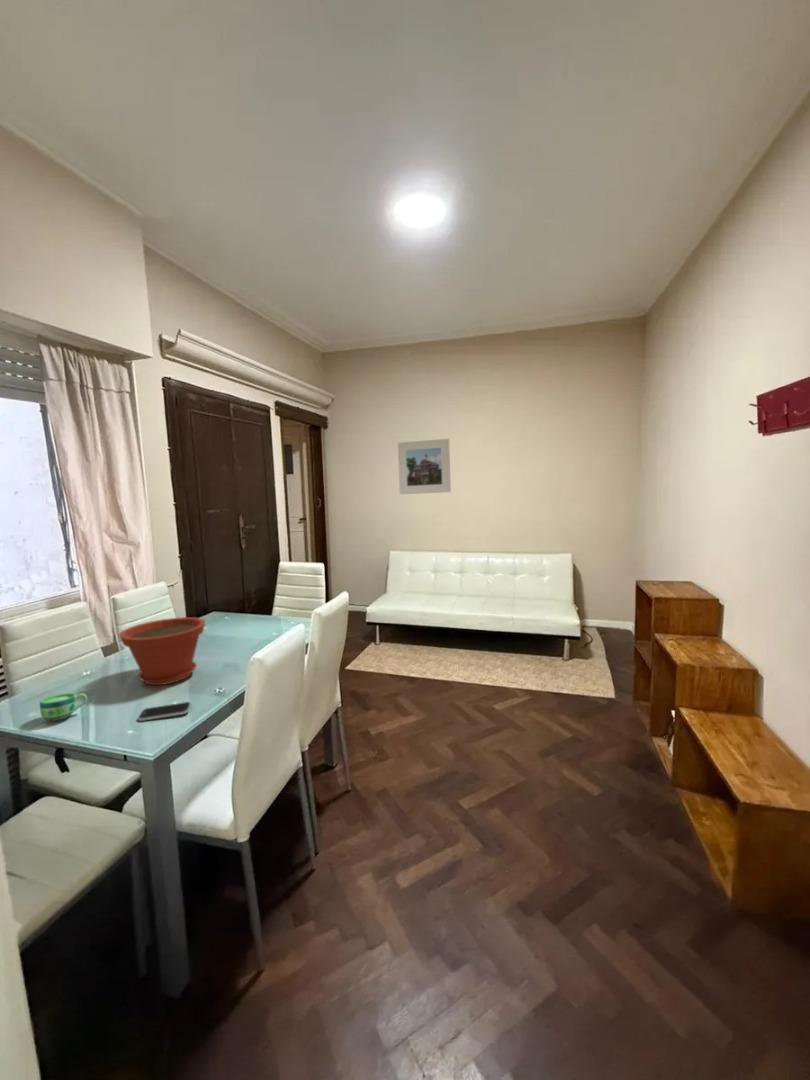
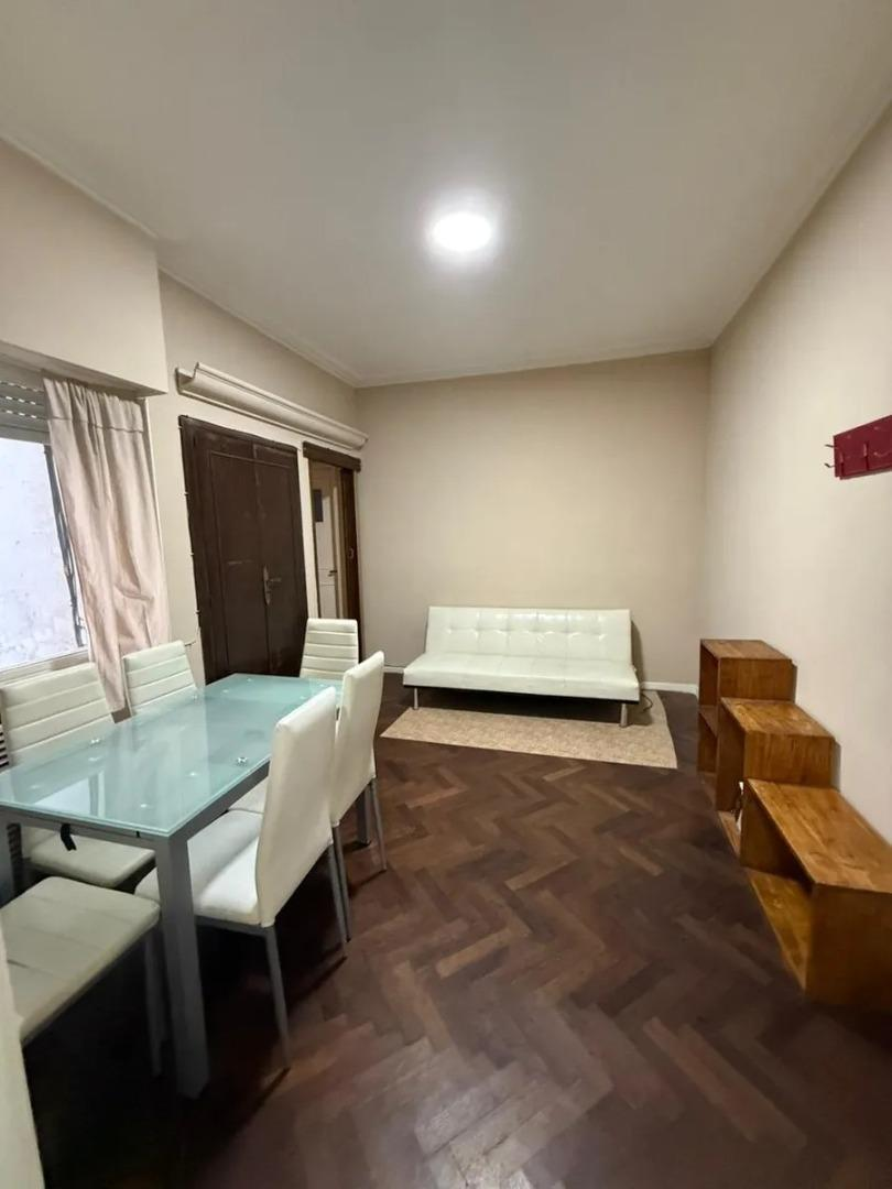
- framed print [397,438,452,495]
- plant pot [118,616,206,686]
- cup [39,692,88,722]
- smartphone [136,701,192,722]
